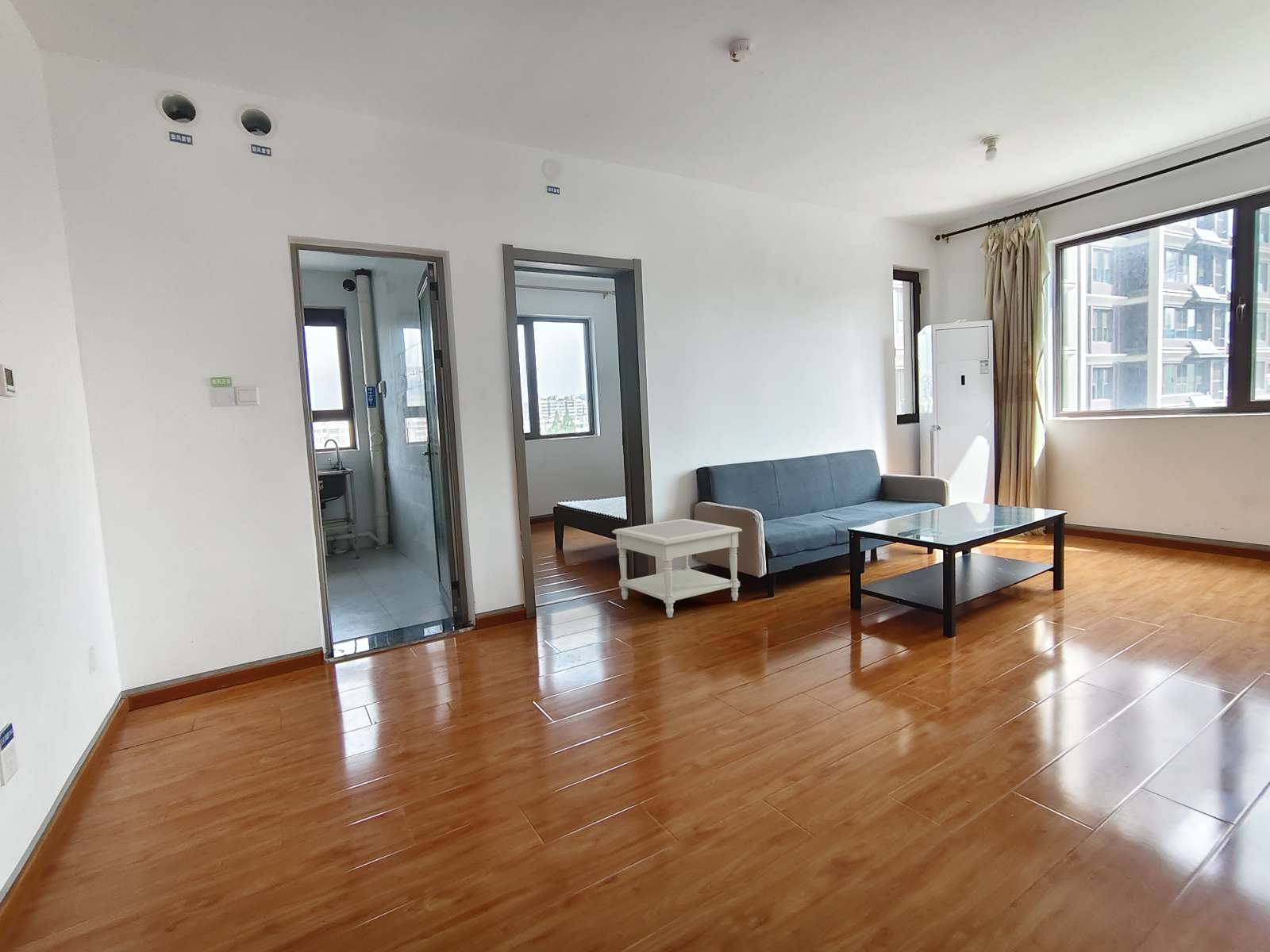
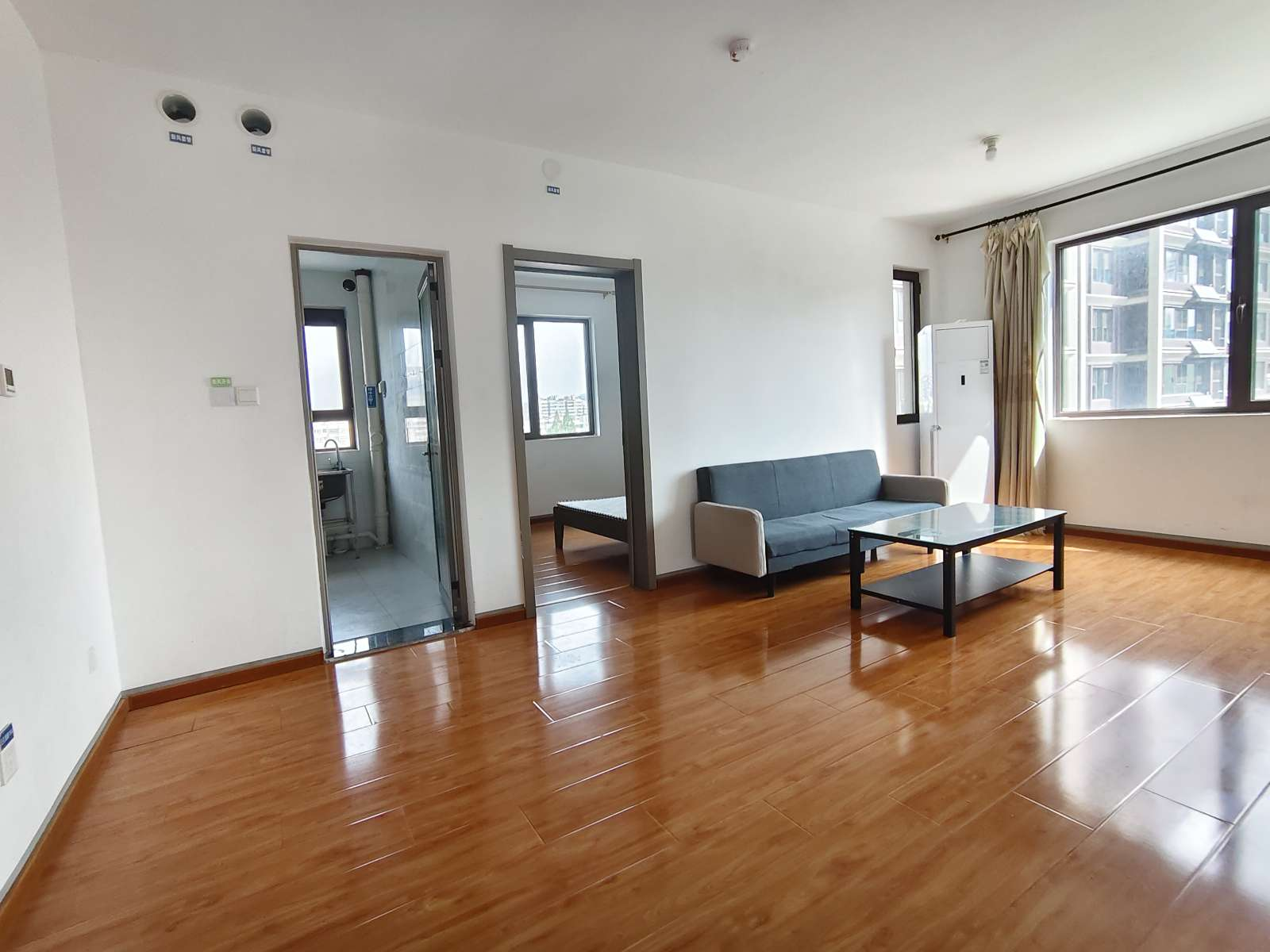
- side table [611,518,743,618]
